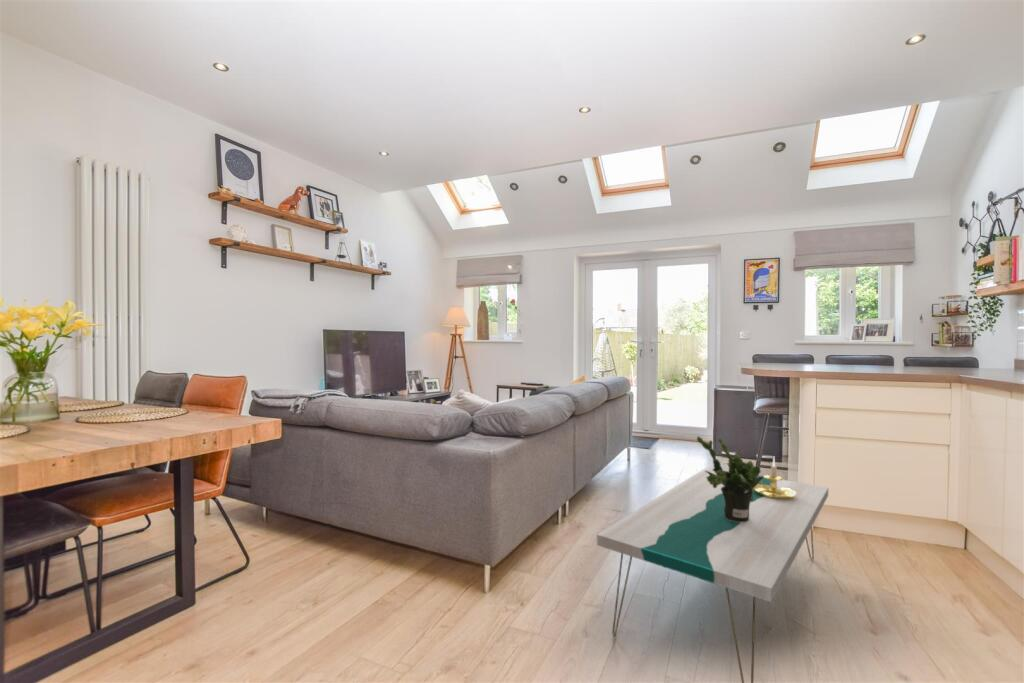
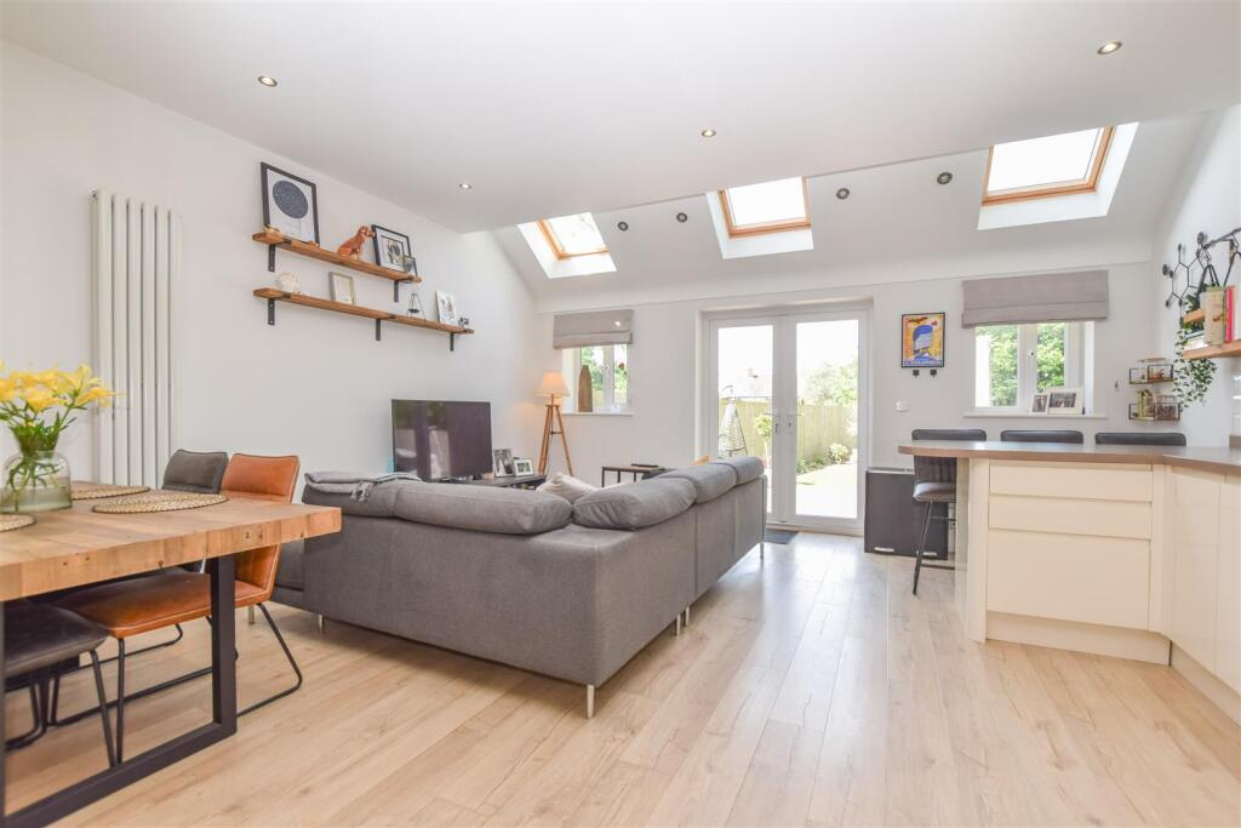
- potted plant [696,435,763,522]
- coffee table [596,466,829,683]
- candle holder [753,456,796,499]
